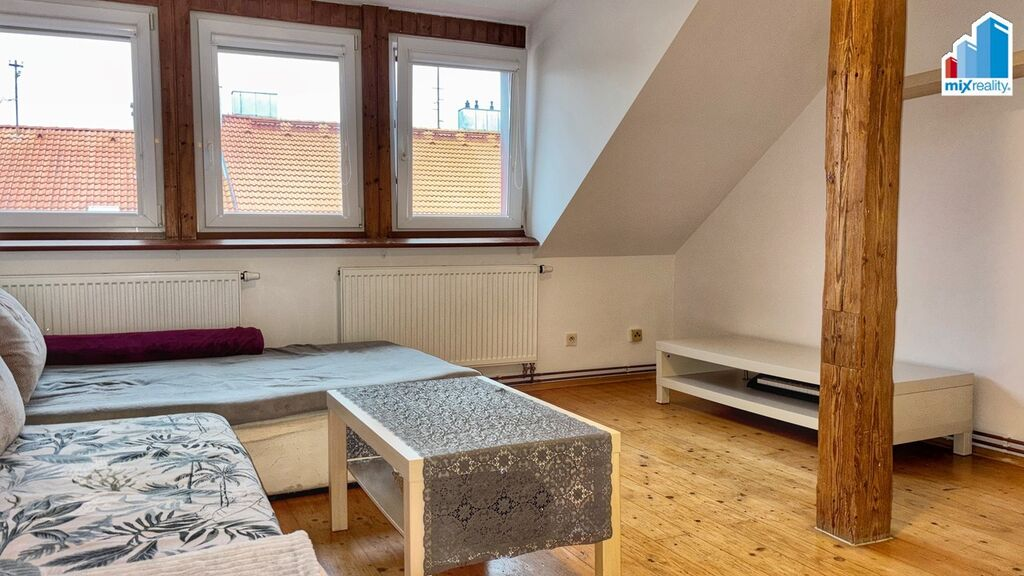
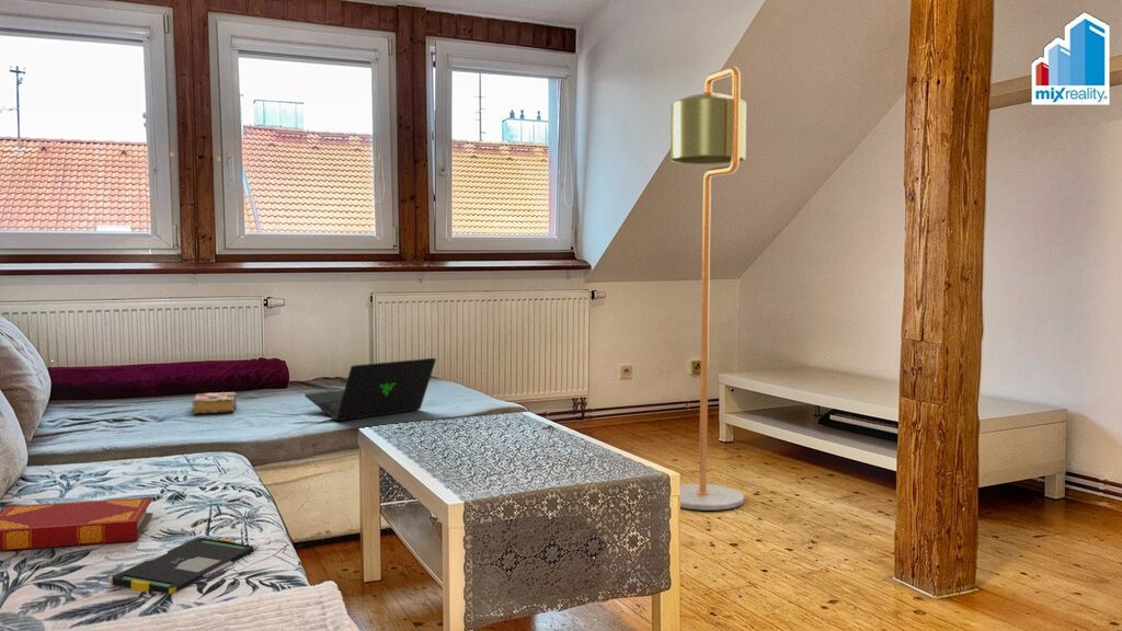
+ book [191,391,237,414]
+ laptop [304,357,437,422]
+ floor lamp [669,66,747,512]
+ tablet [110,537,255,595]
+ hardback book [0,496,154,552]
